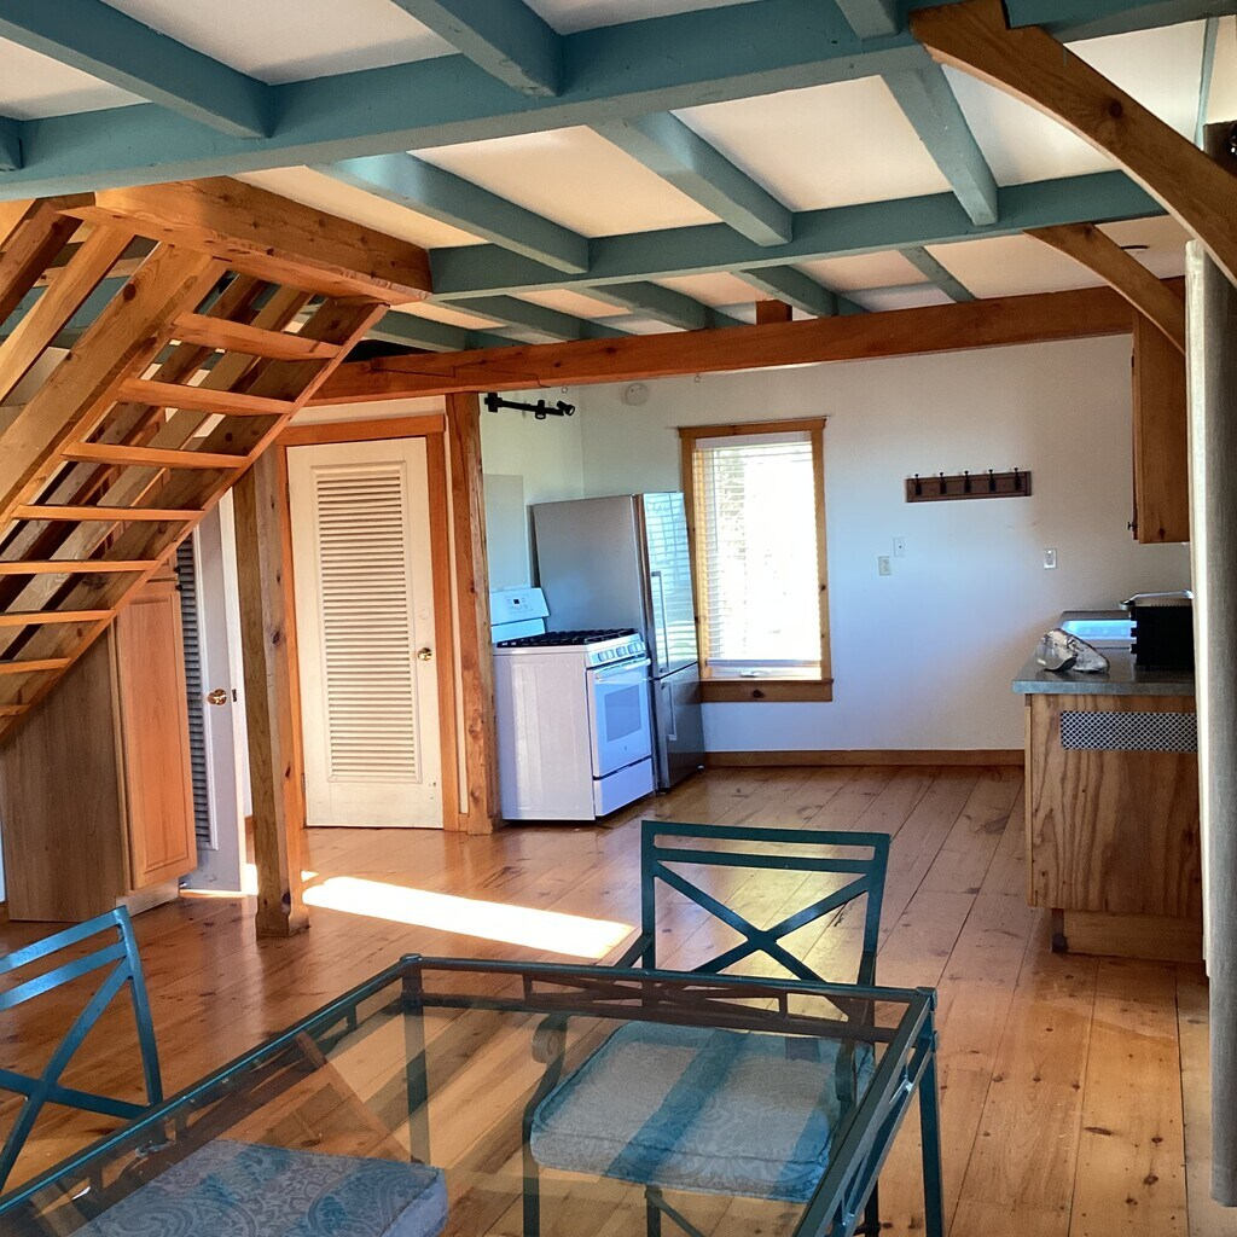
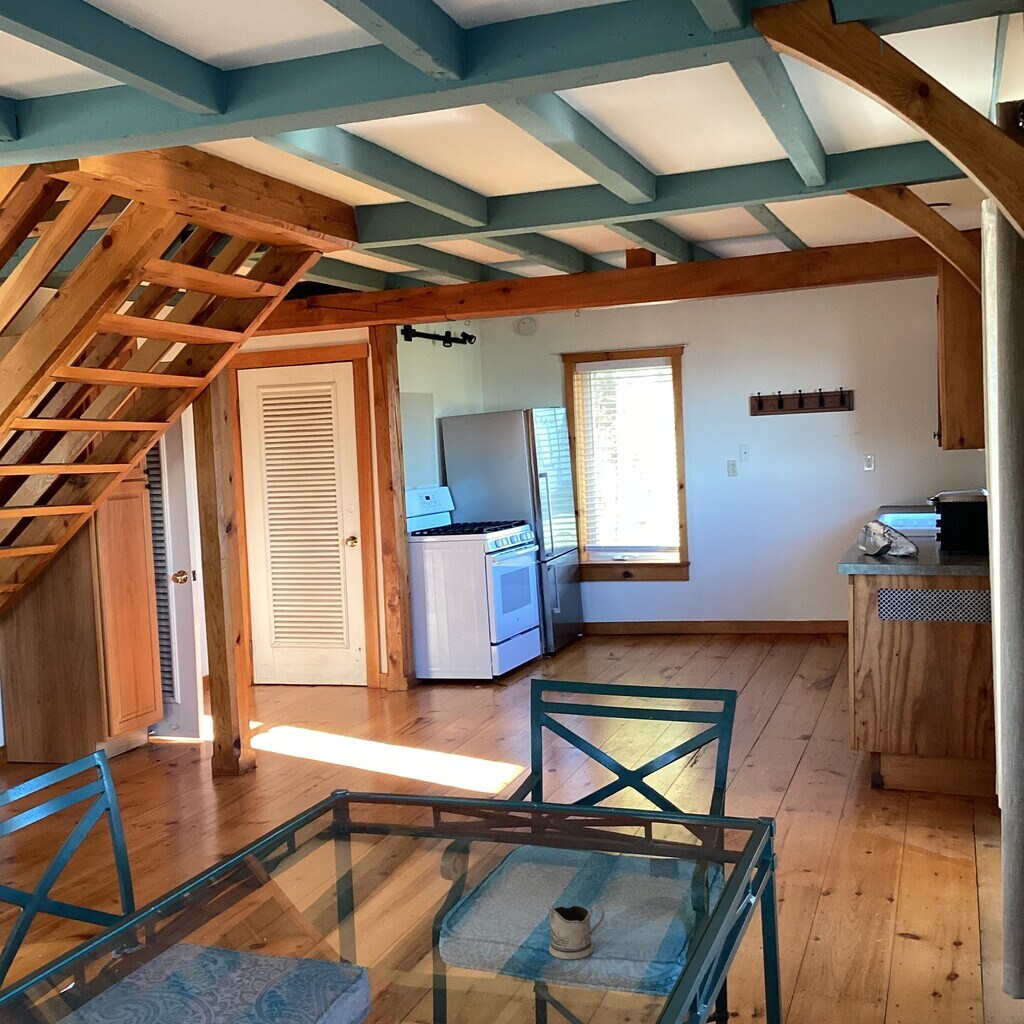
+ tea glass holder [548,904,606,960]
